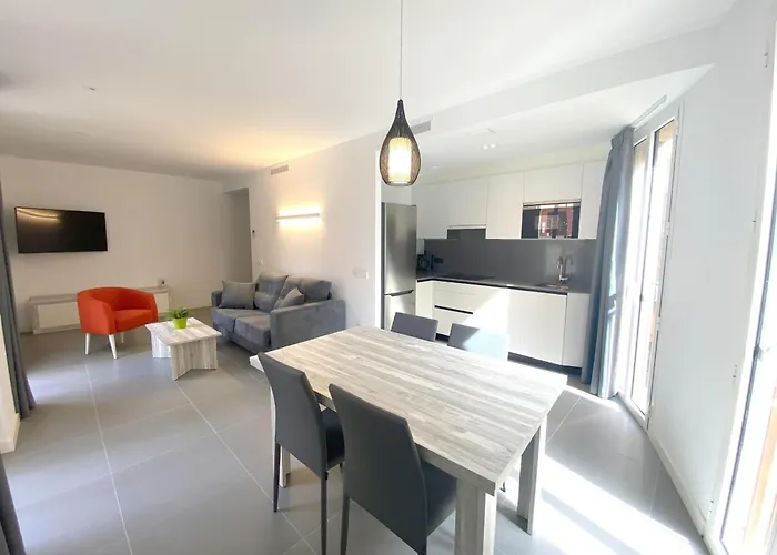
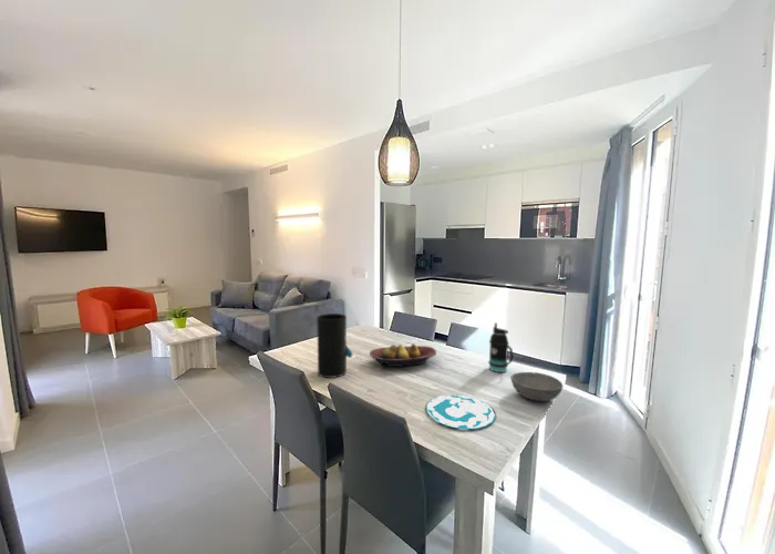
+ bottle [487,322,515,373]
+ fruit bowl [369,342,437,368]
+ vase [316,312,353,379]
+ plate [425,393,497,430]
+ bowl [509,371,564,402]
